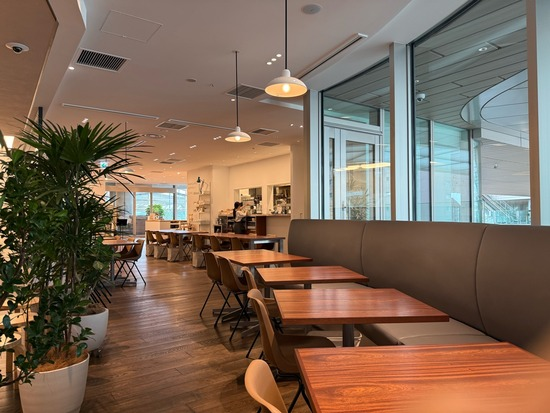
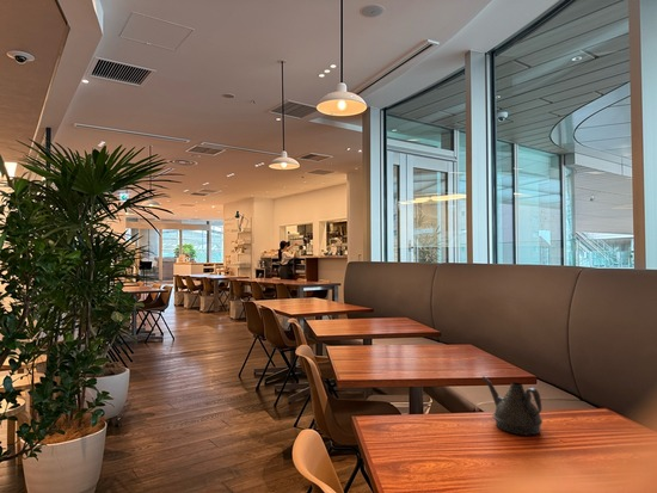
+ teapot [480,375,544,437]
